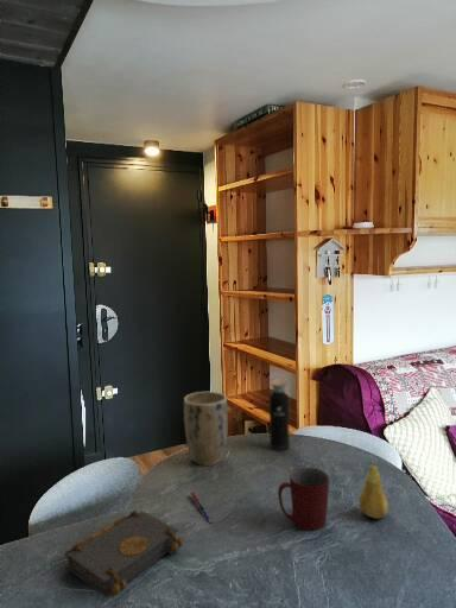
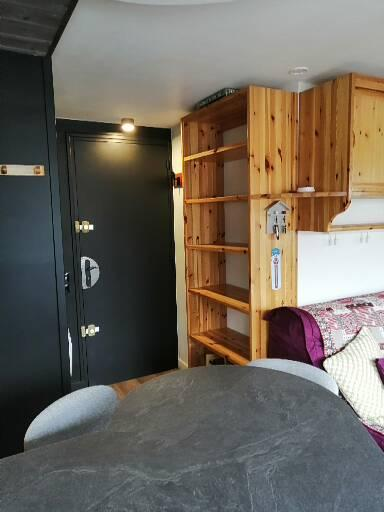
- fruit [357,463,390,520]
- mug [277,467,330,532]
- pen [189,490,214,525]
- water bottle [268,375,291,452]
- book [64,509,184,598]
- plant pot [183,391,229,467]
